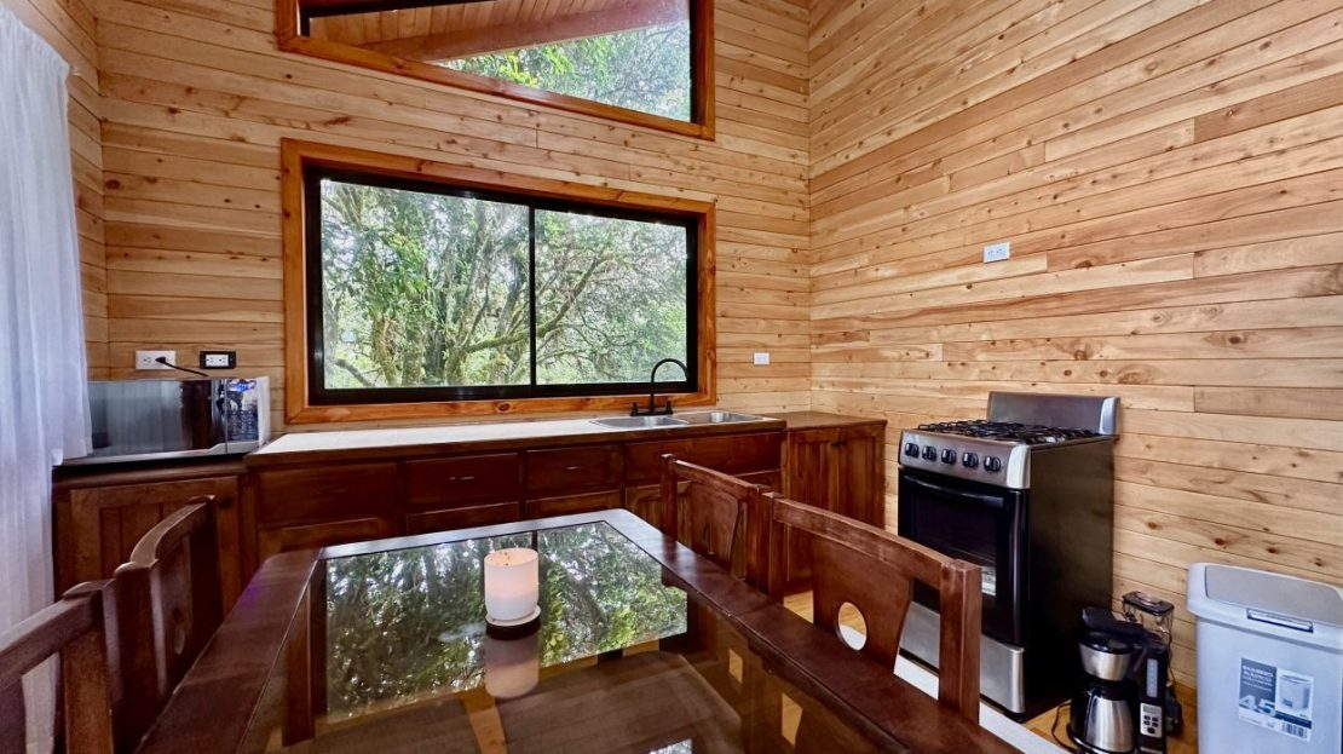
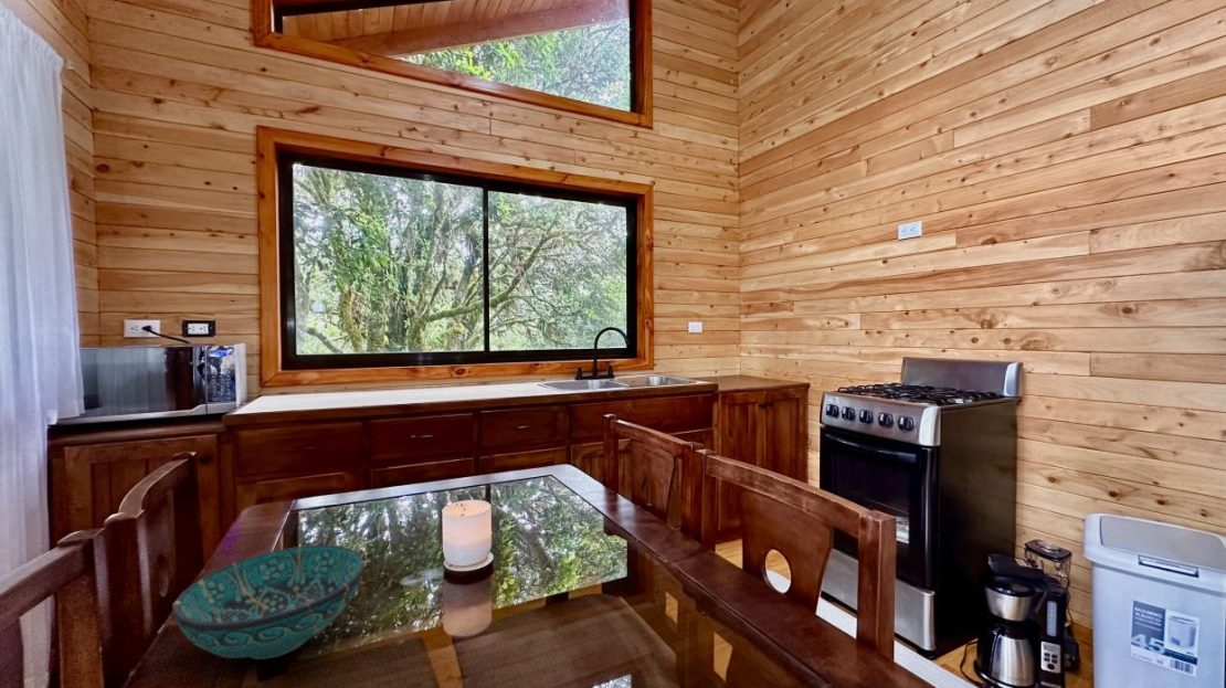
+ bowl [171,543,367,660]
